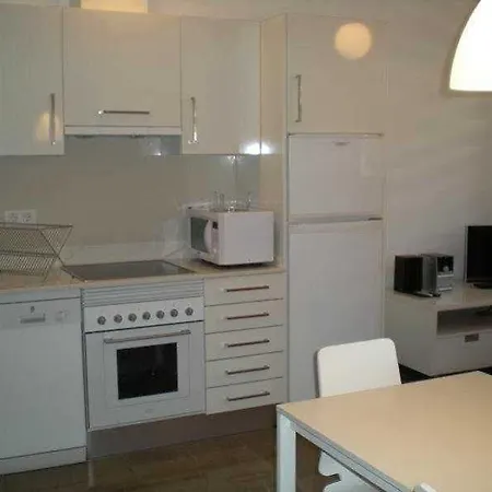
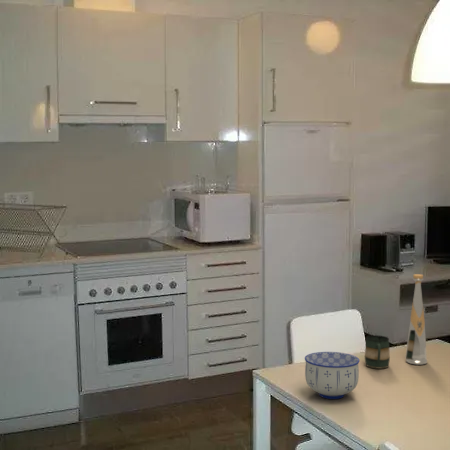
+ bowl [304,351,360,400]
+ bottle [405,273,428,366]
+ mug [364,334,391,370]
